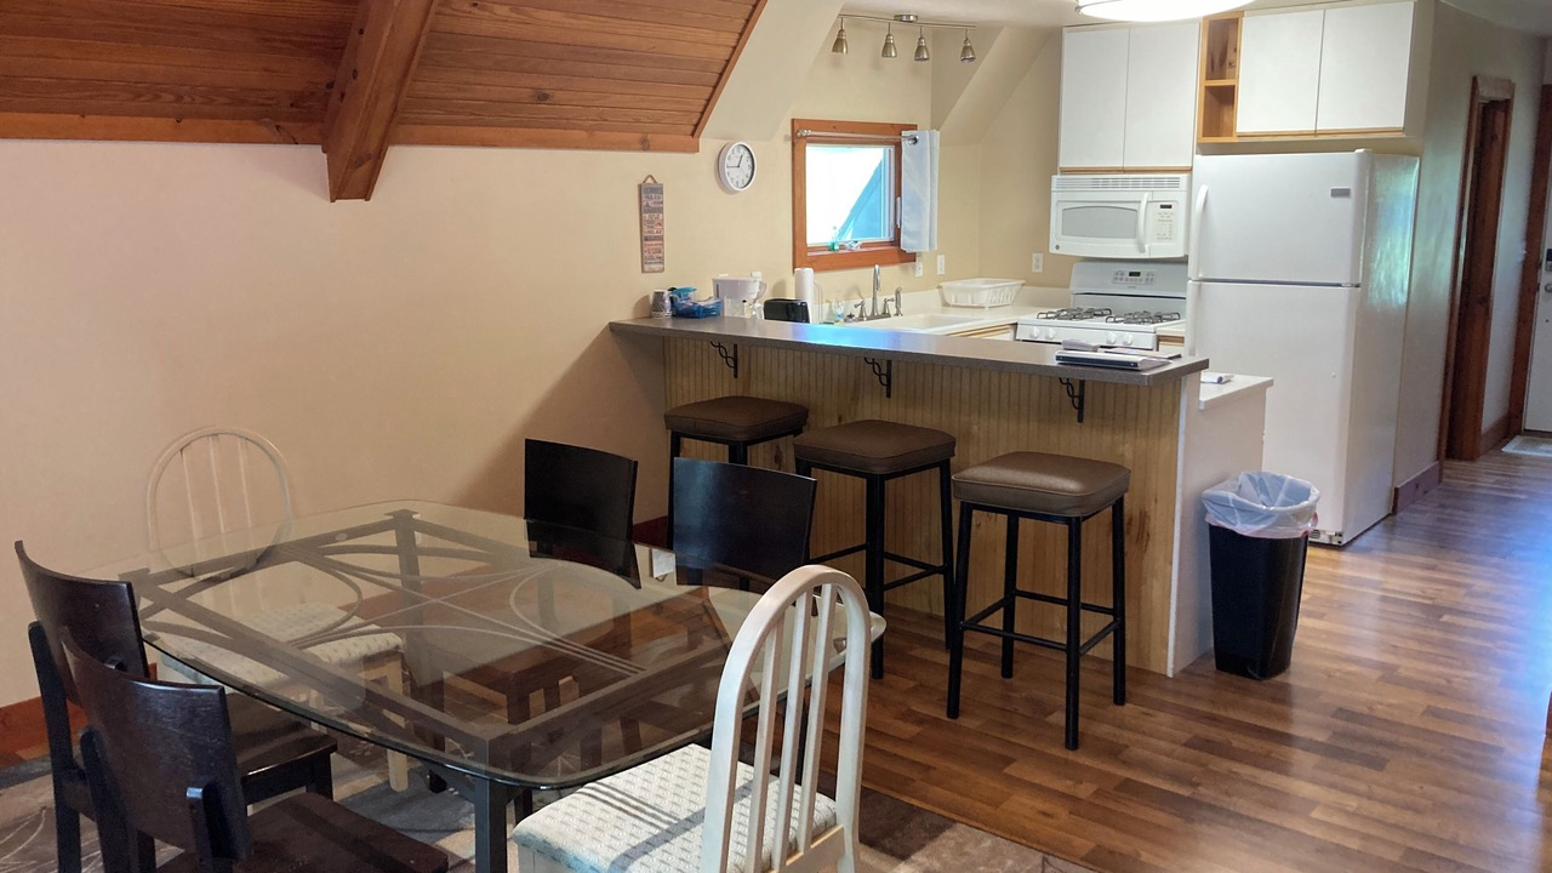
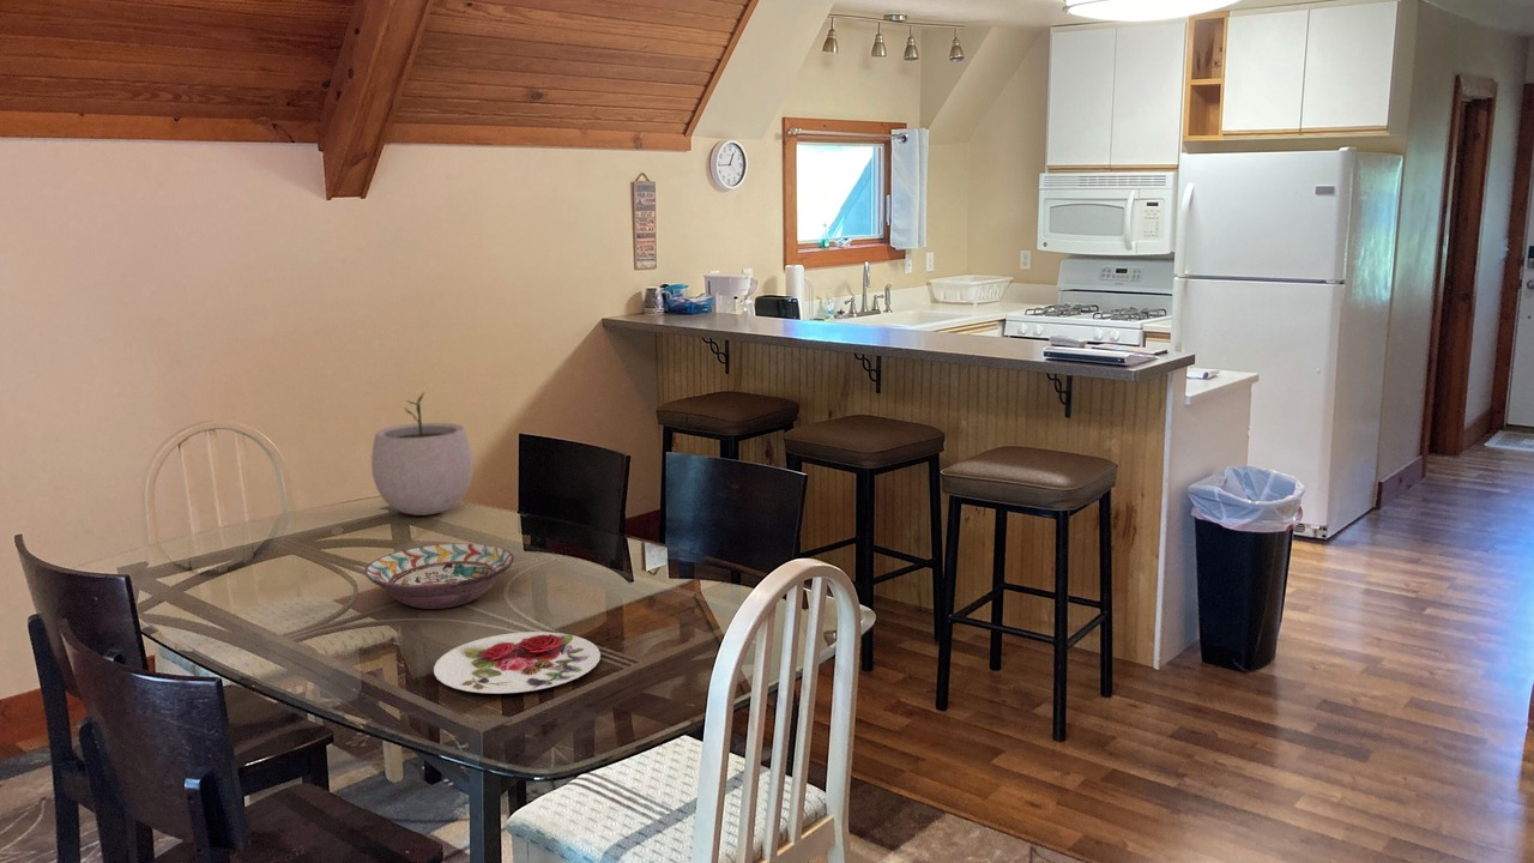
+ plate [433,630,602,694]
+ decorative bowl [363,542,515,610]
+ plant pot [370,391,473,517]
